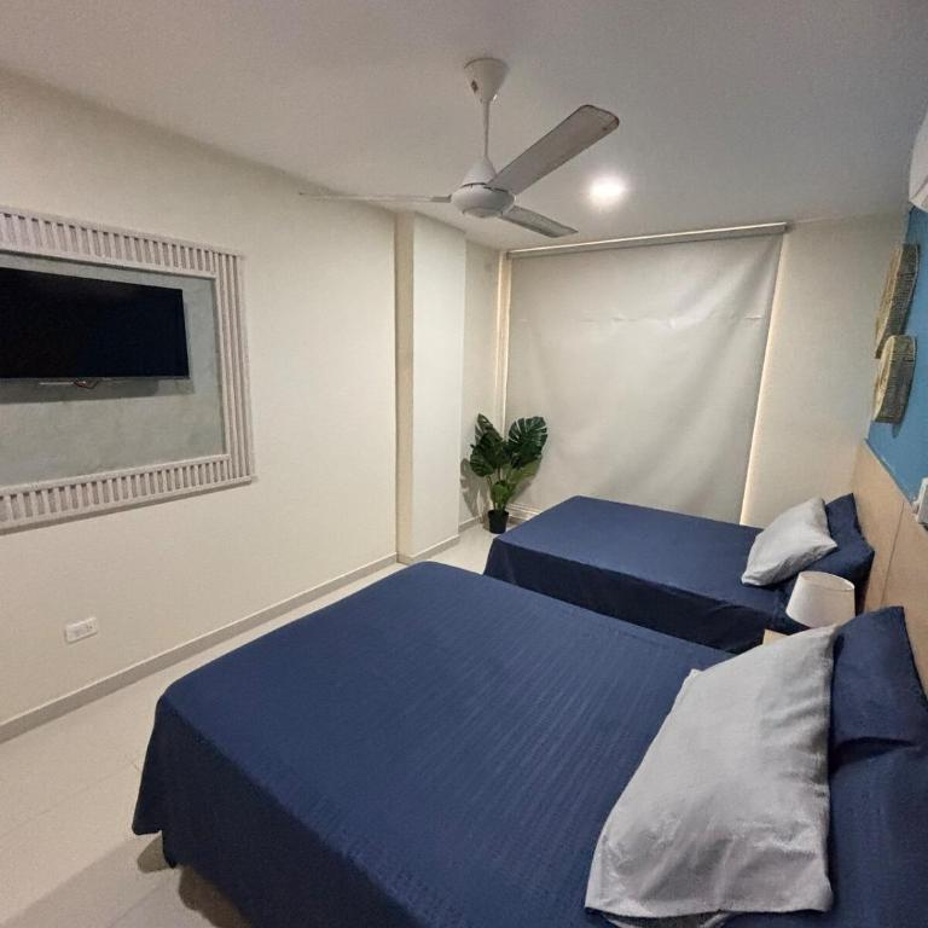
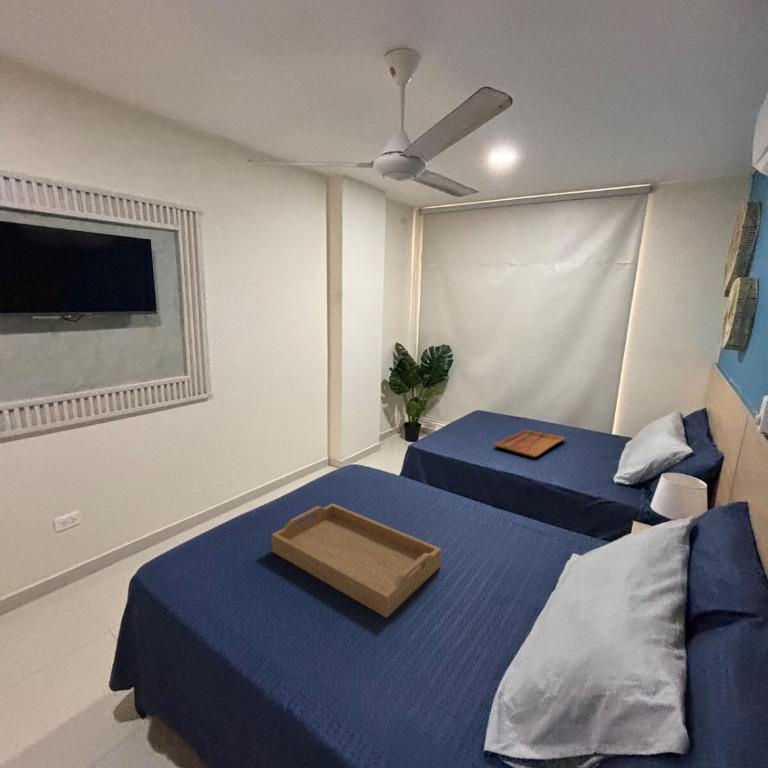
+ tray [493,429,566,458]
+ serving tray [270,502,443,619]
